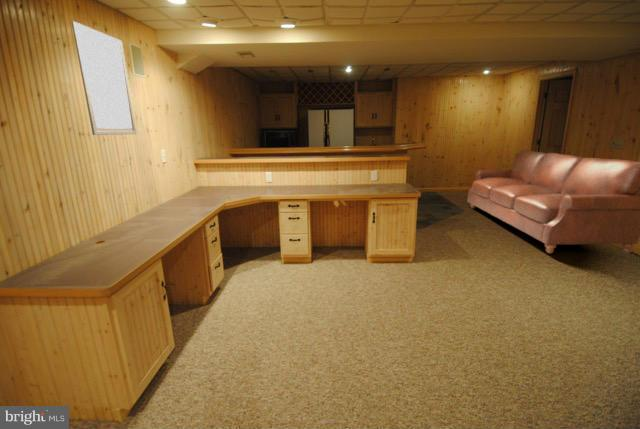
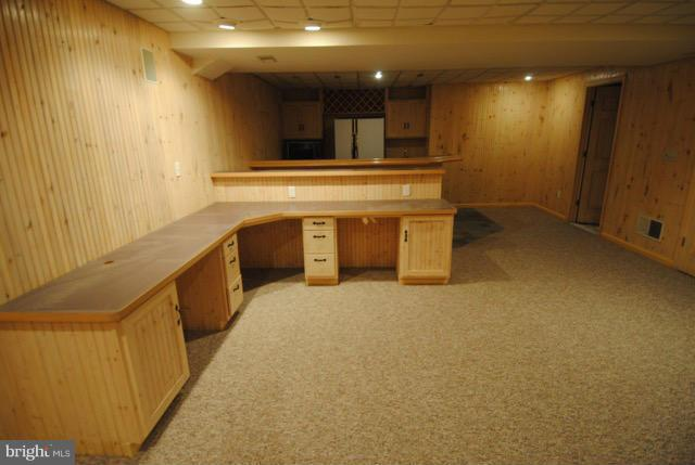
- wall art [70,20,137,136]
- sofa [466,149,640,254]
